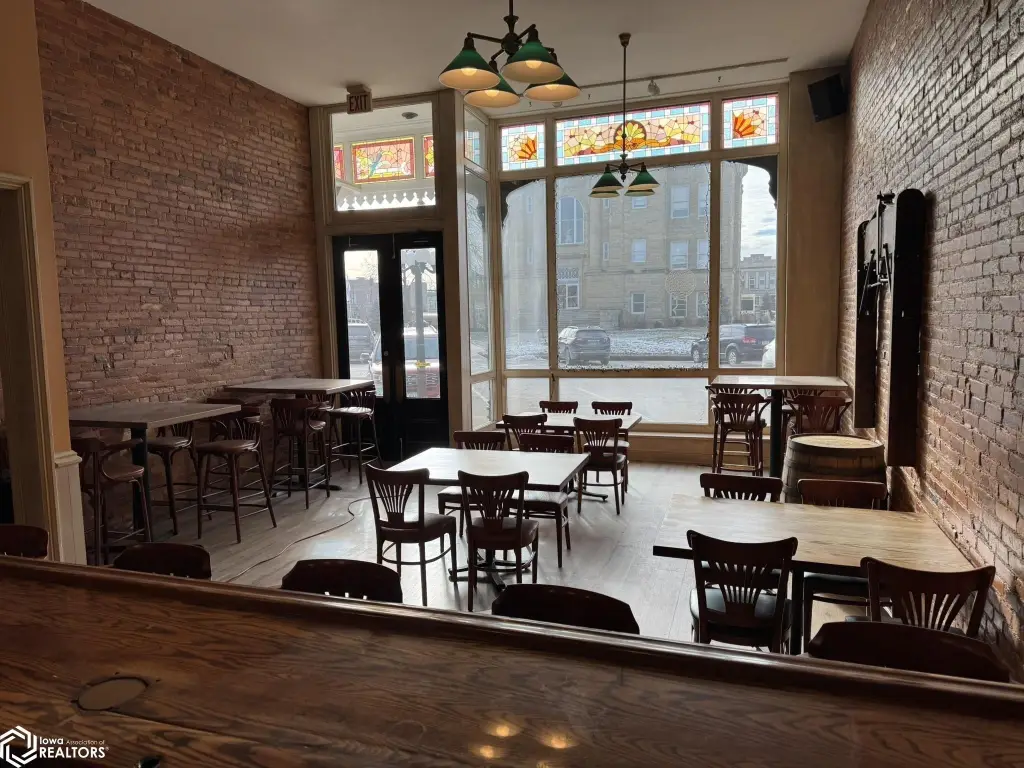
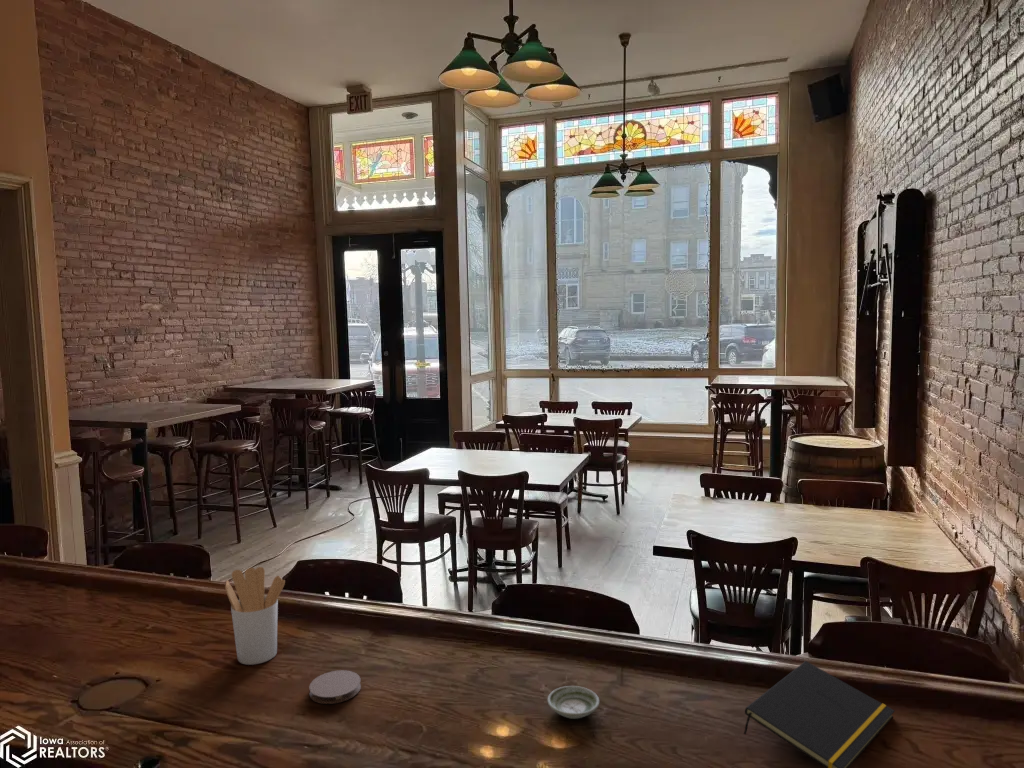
+ utensil holder [224,566,286,666]
+ coaster [308,669,362,705]
+ notepad [743,660,896,768]
+ saucer [546,685,600,720]
